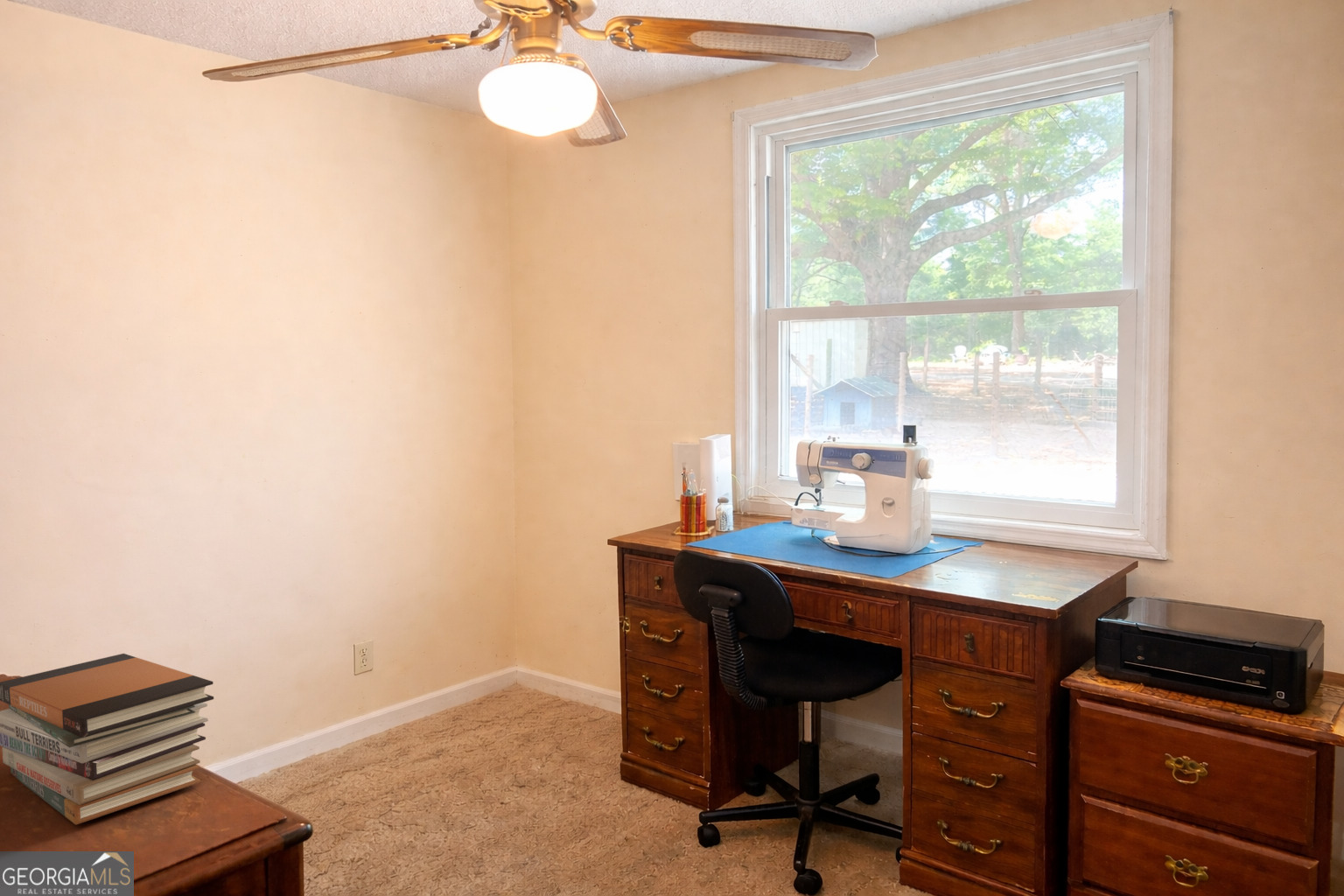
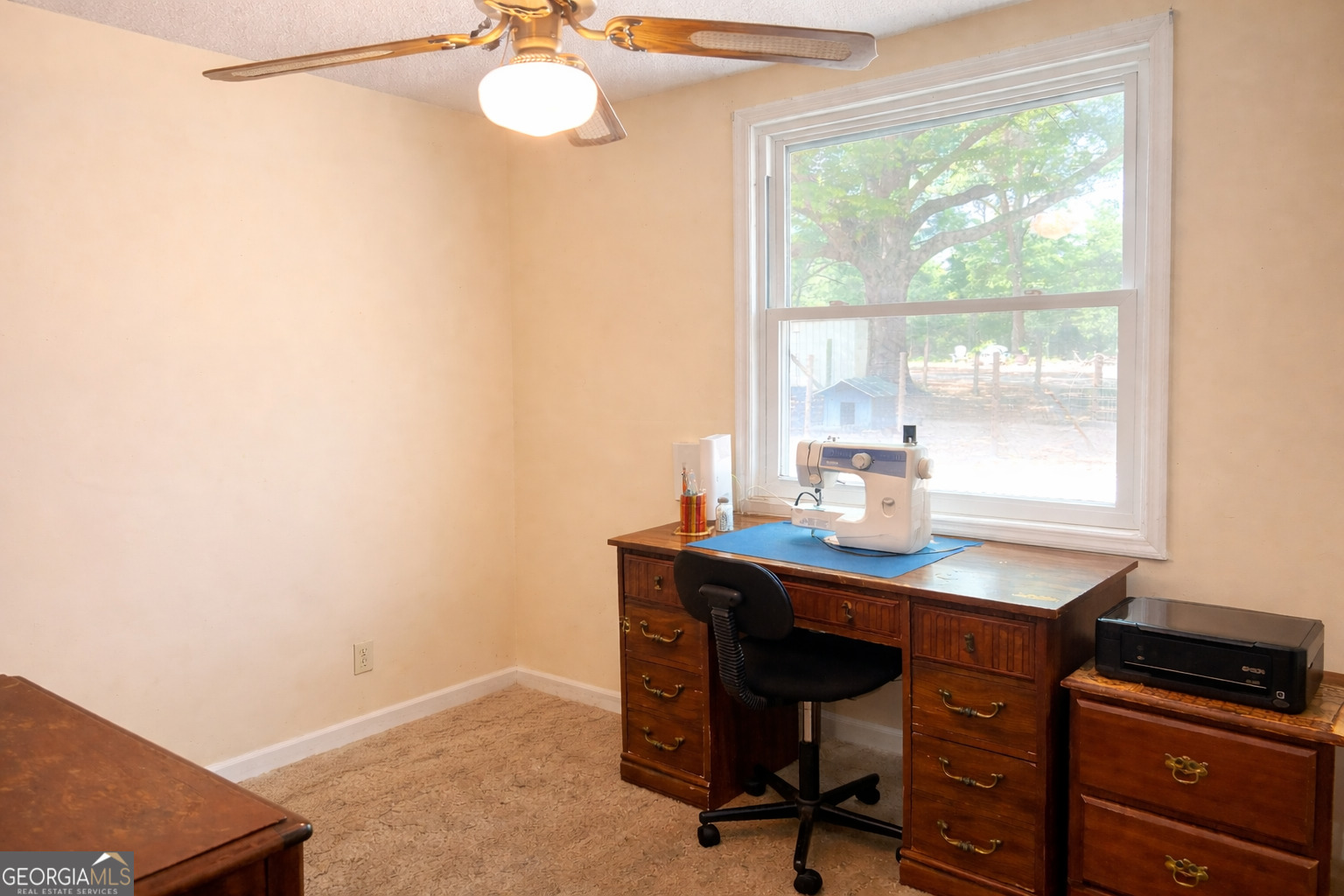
- book stack [0,653,214,825]
